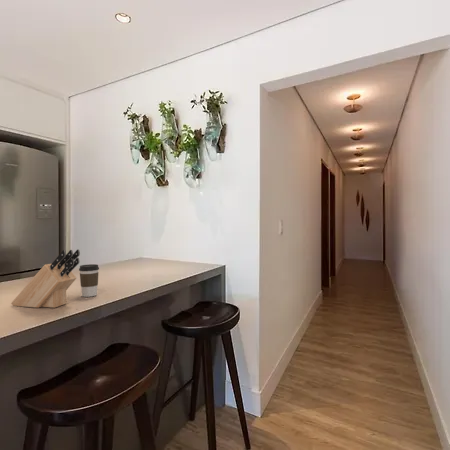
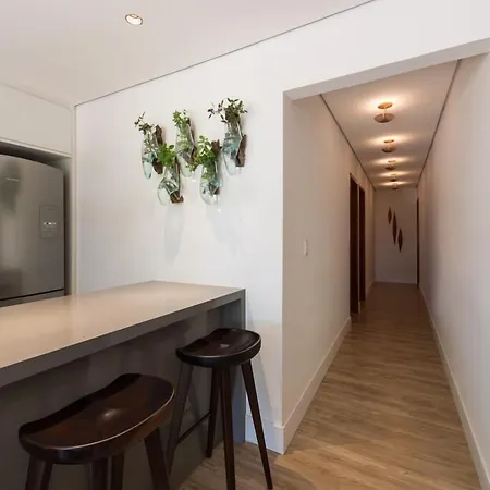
- knife block [10,249,81,309]
- coffee cup [78,263,100,298]
